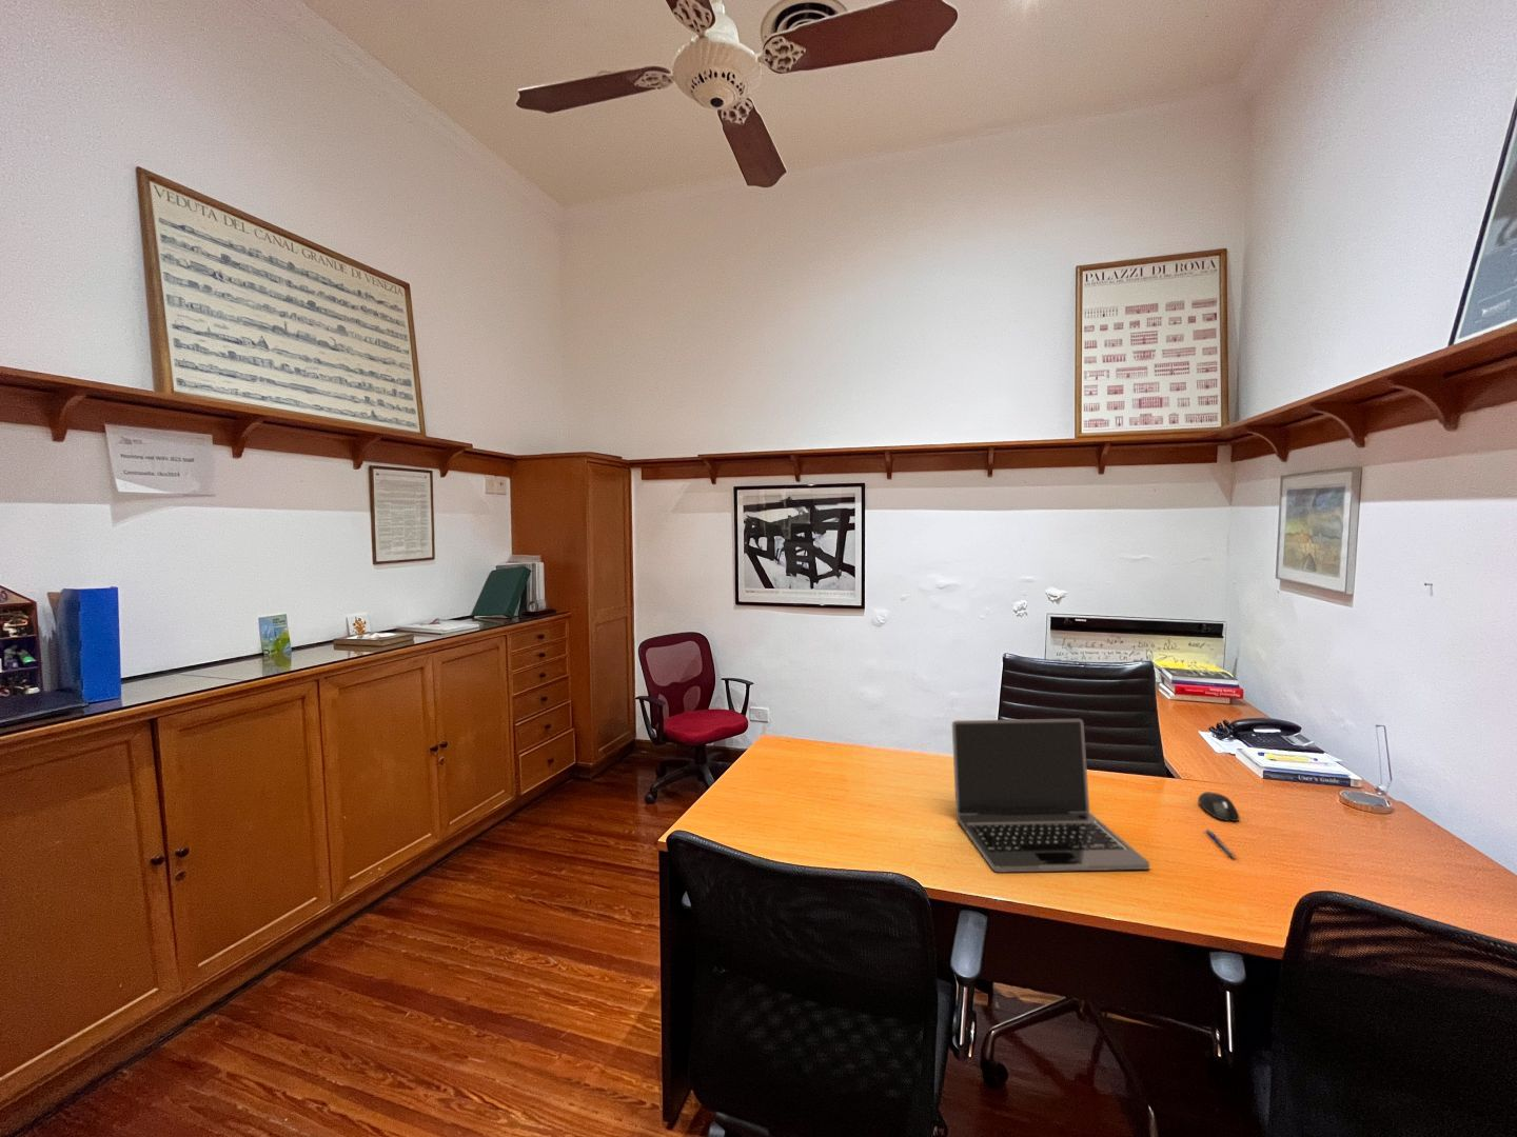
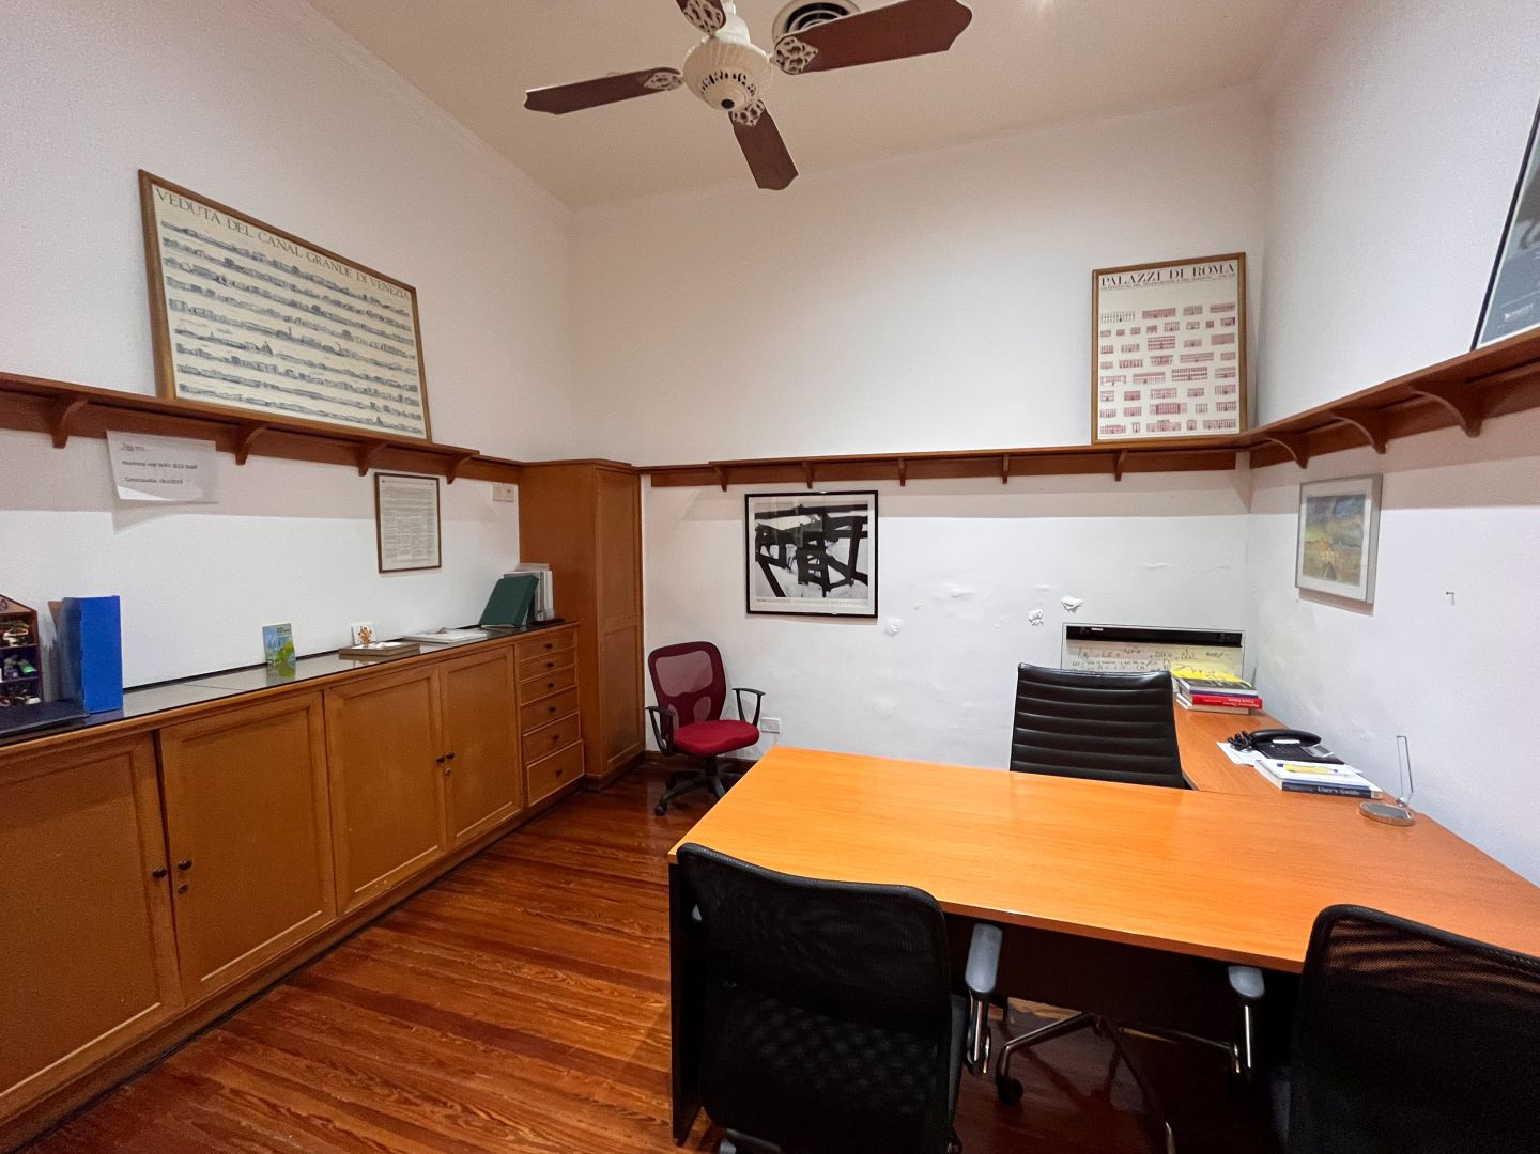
- laptop [951,718,1150,873]
- pen [1203,829,1239,858]
- mouse [1197,791,1240,822]
